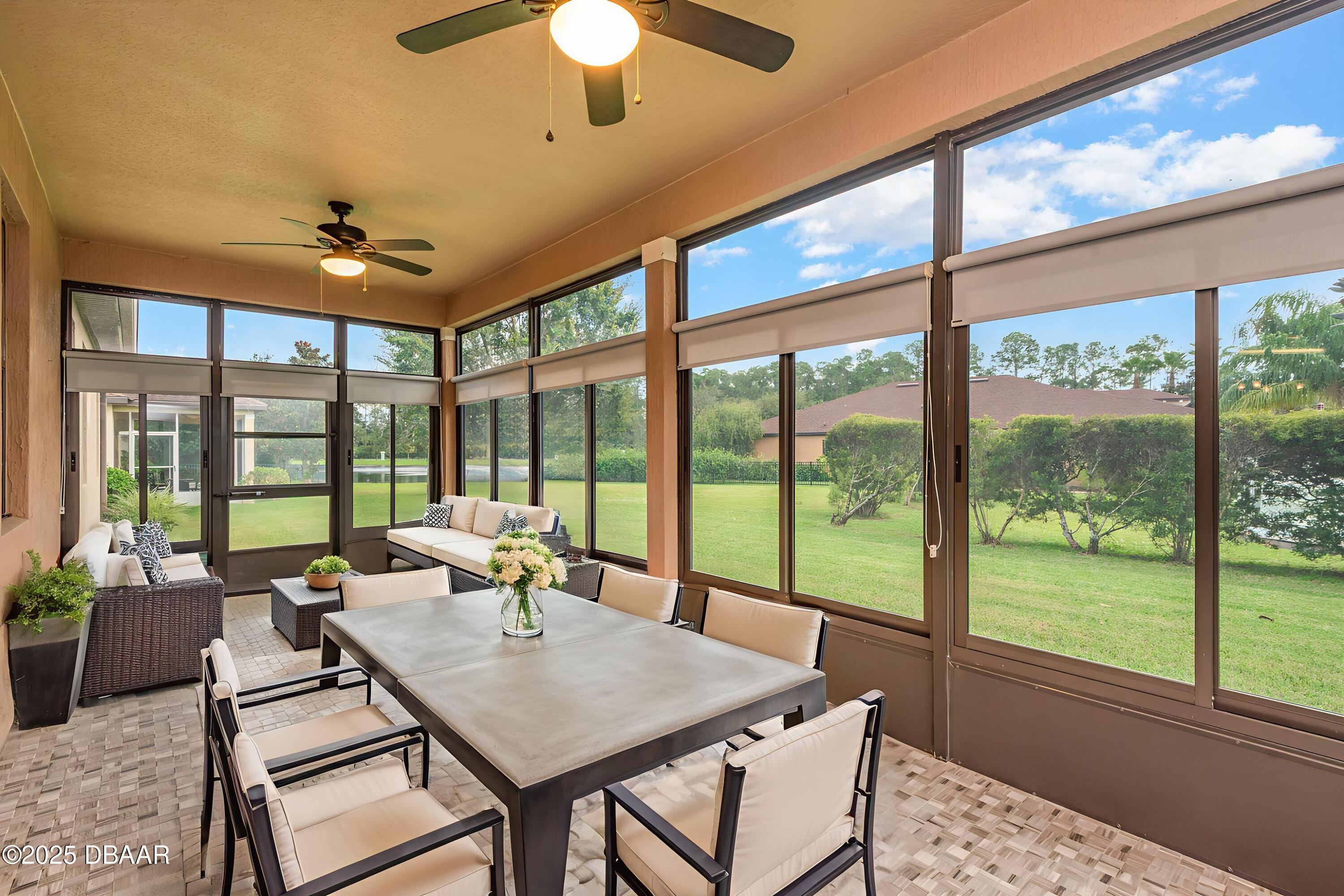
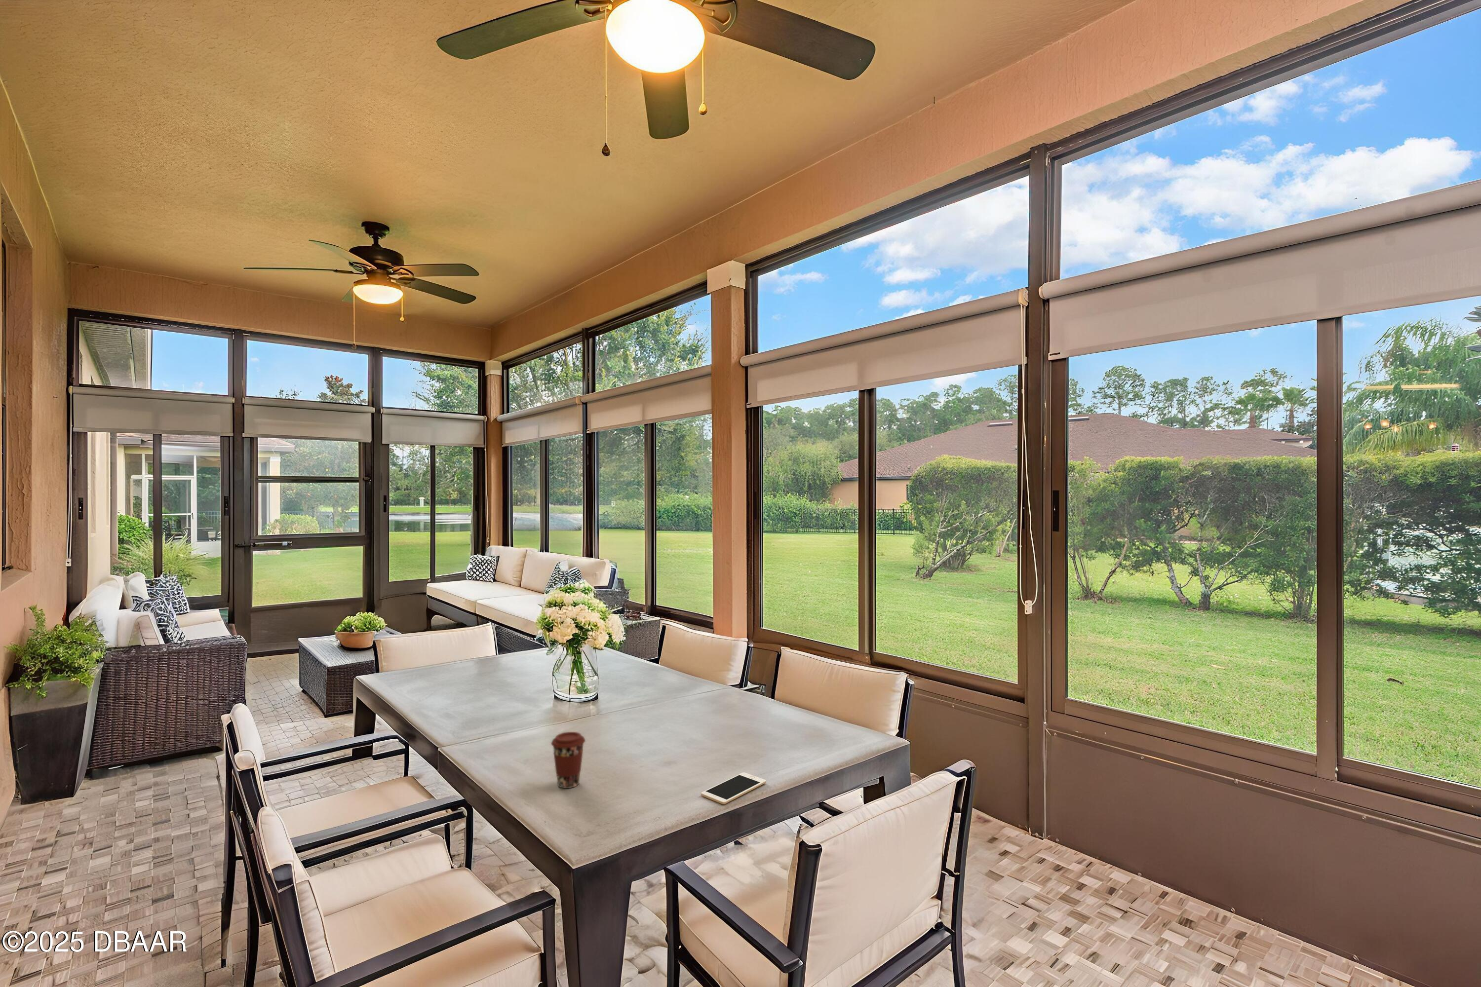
+ cell phone [701,772,767,805]
+ coffee cup [551,731,586,789]
